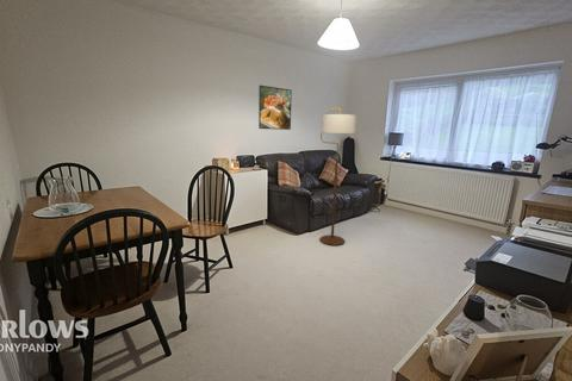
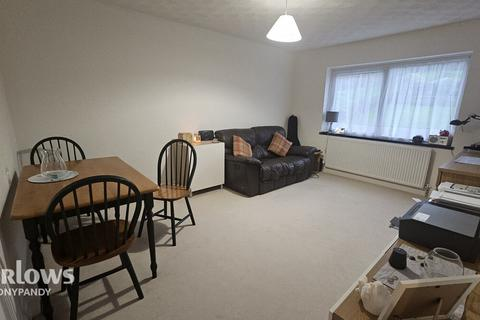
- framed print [257,85,293,131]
- floor lamp [318,107,359,246]
